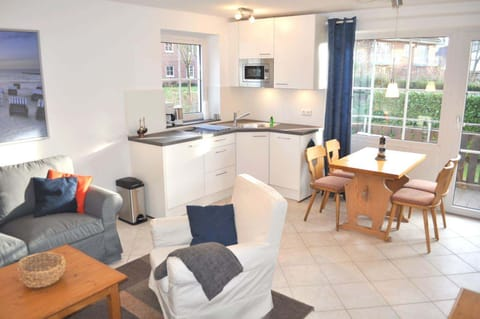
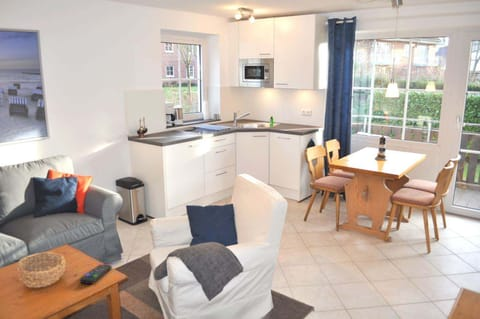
+ remote control [79,263,113,285]
